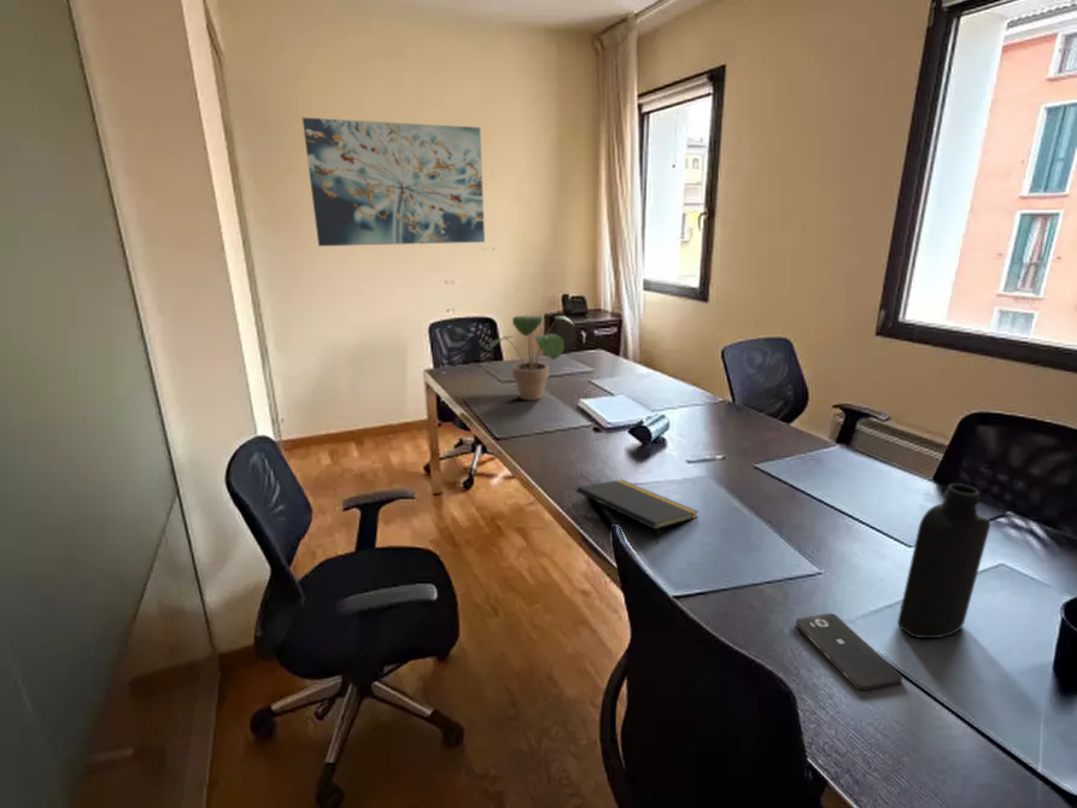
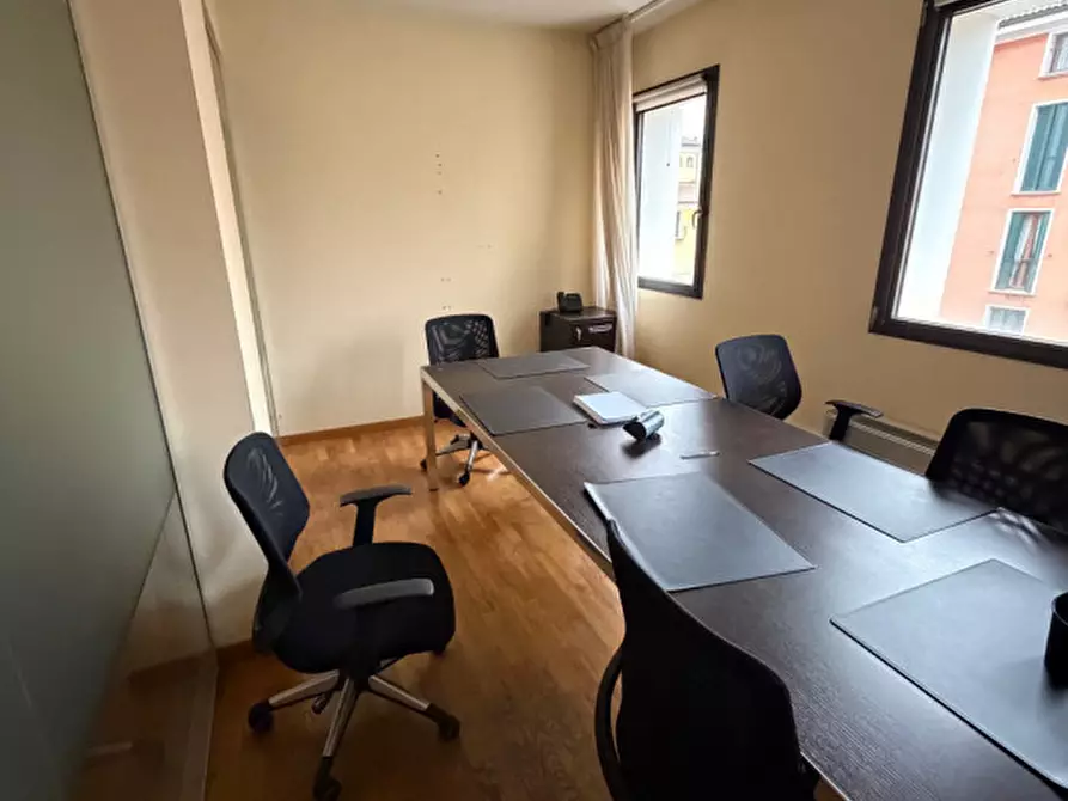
- notepad [576,479,700,545]
- wall art [302,117,486,247]
- smartphone [795,613,903,691]
- potted plant [488,314,576,402]
- bottle [896,482,991,639]
